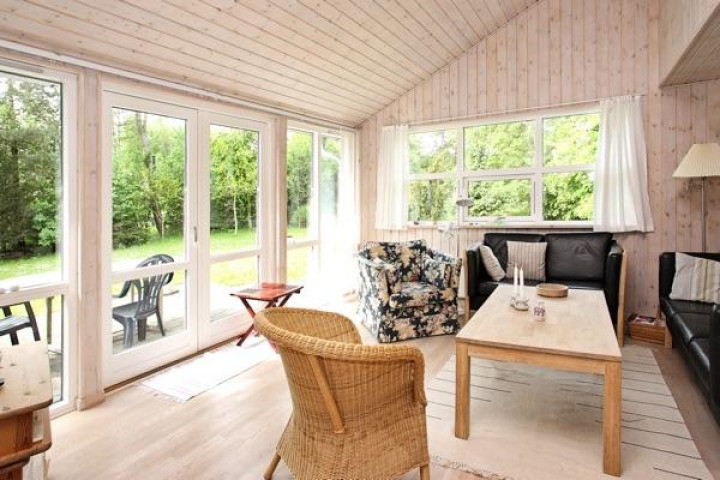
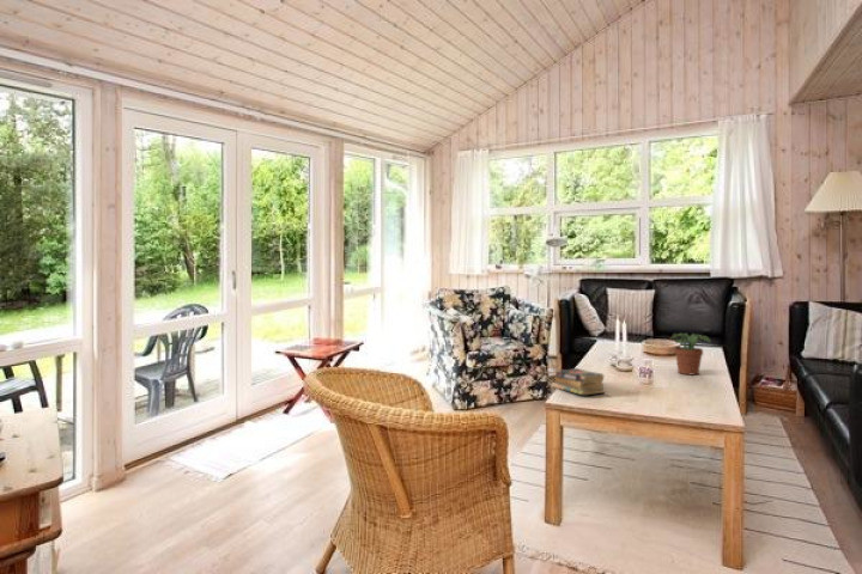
+ book [550,367,607,396]
+ potted plant [669,332,711,377]
